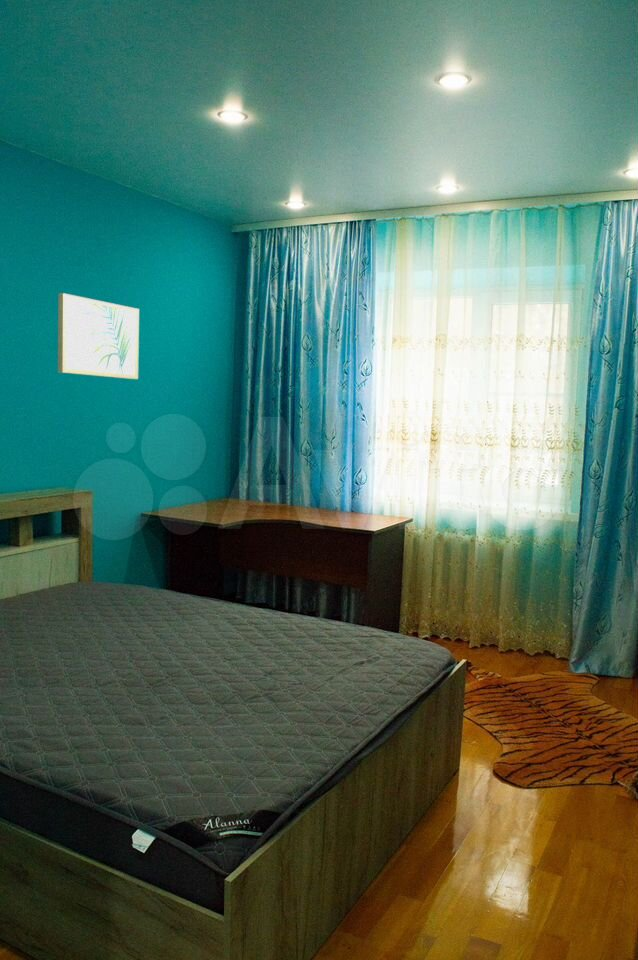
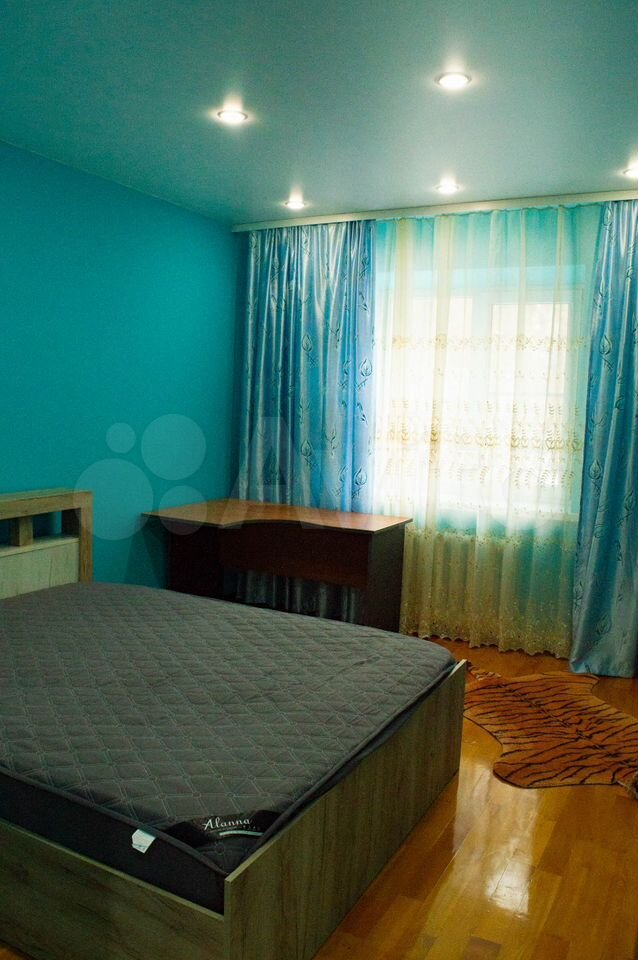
- wall art [57,292,140,380]
